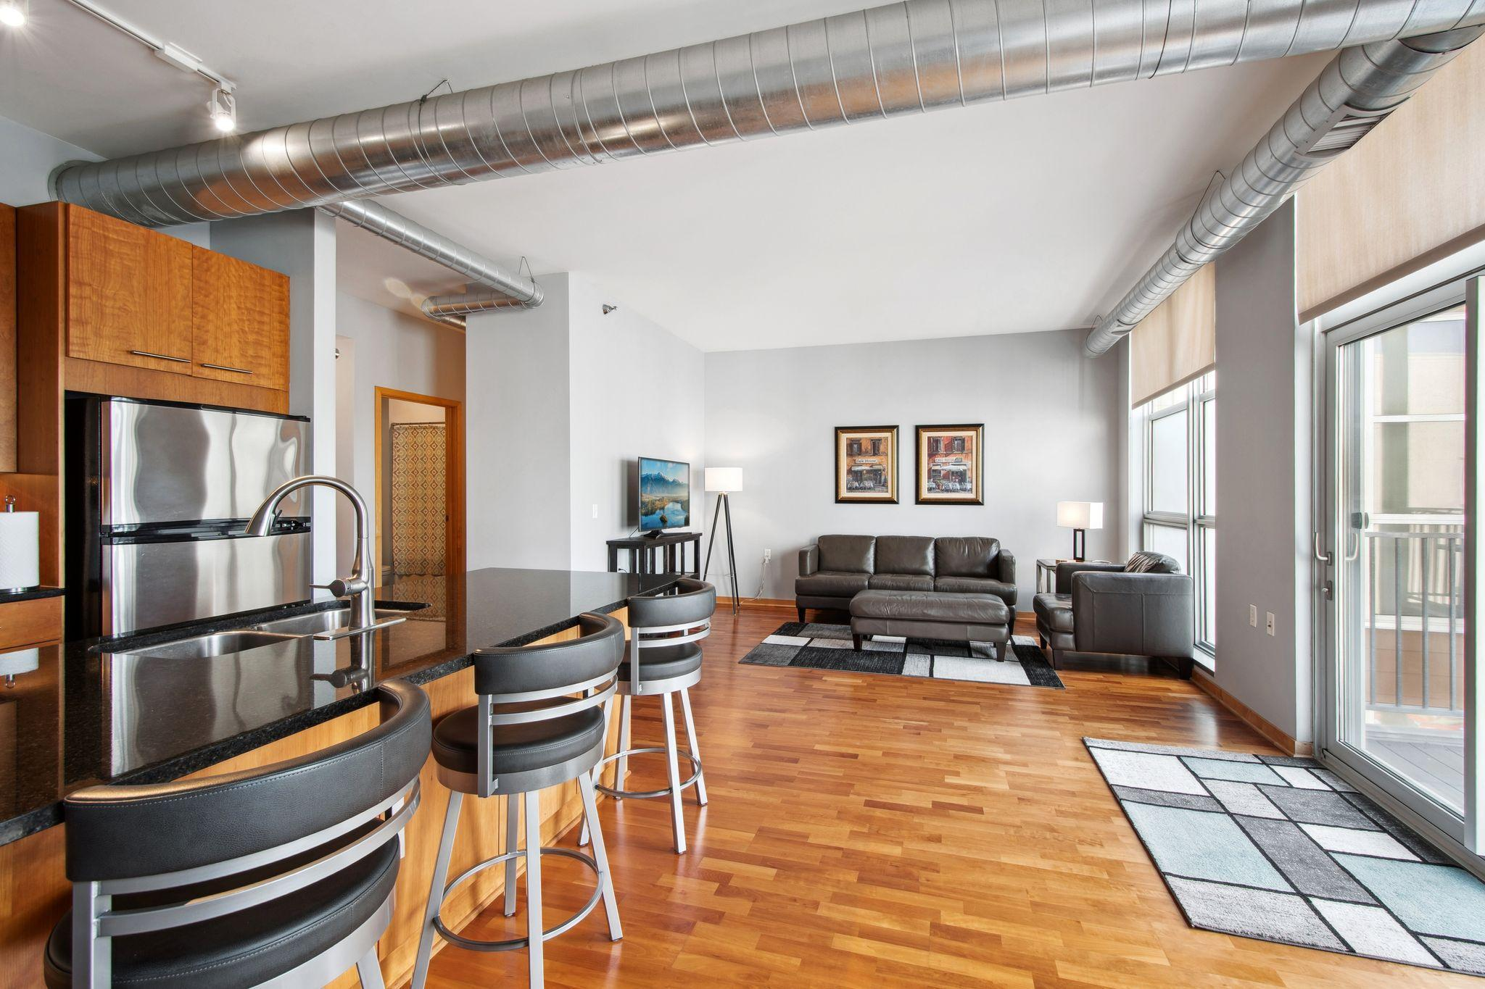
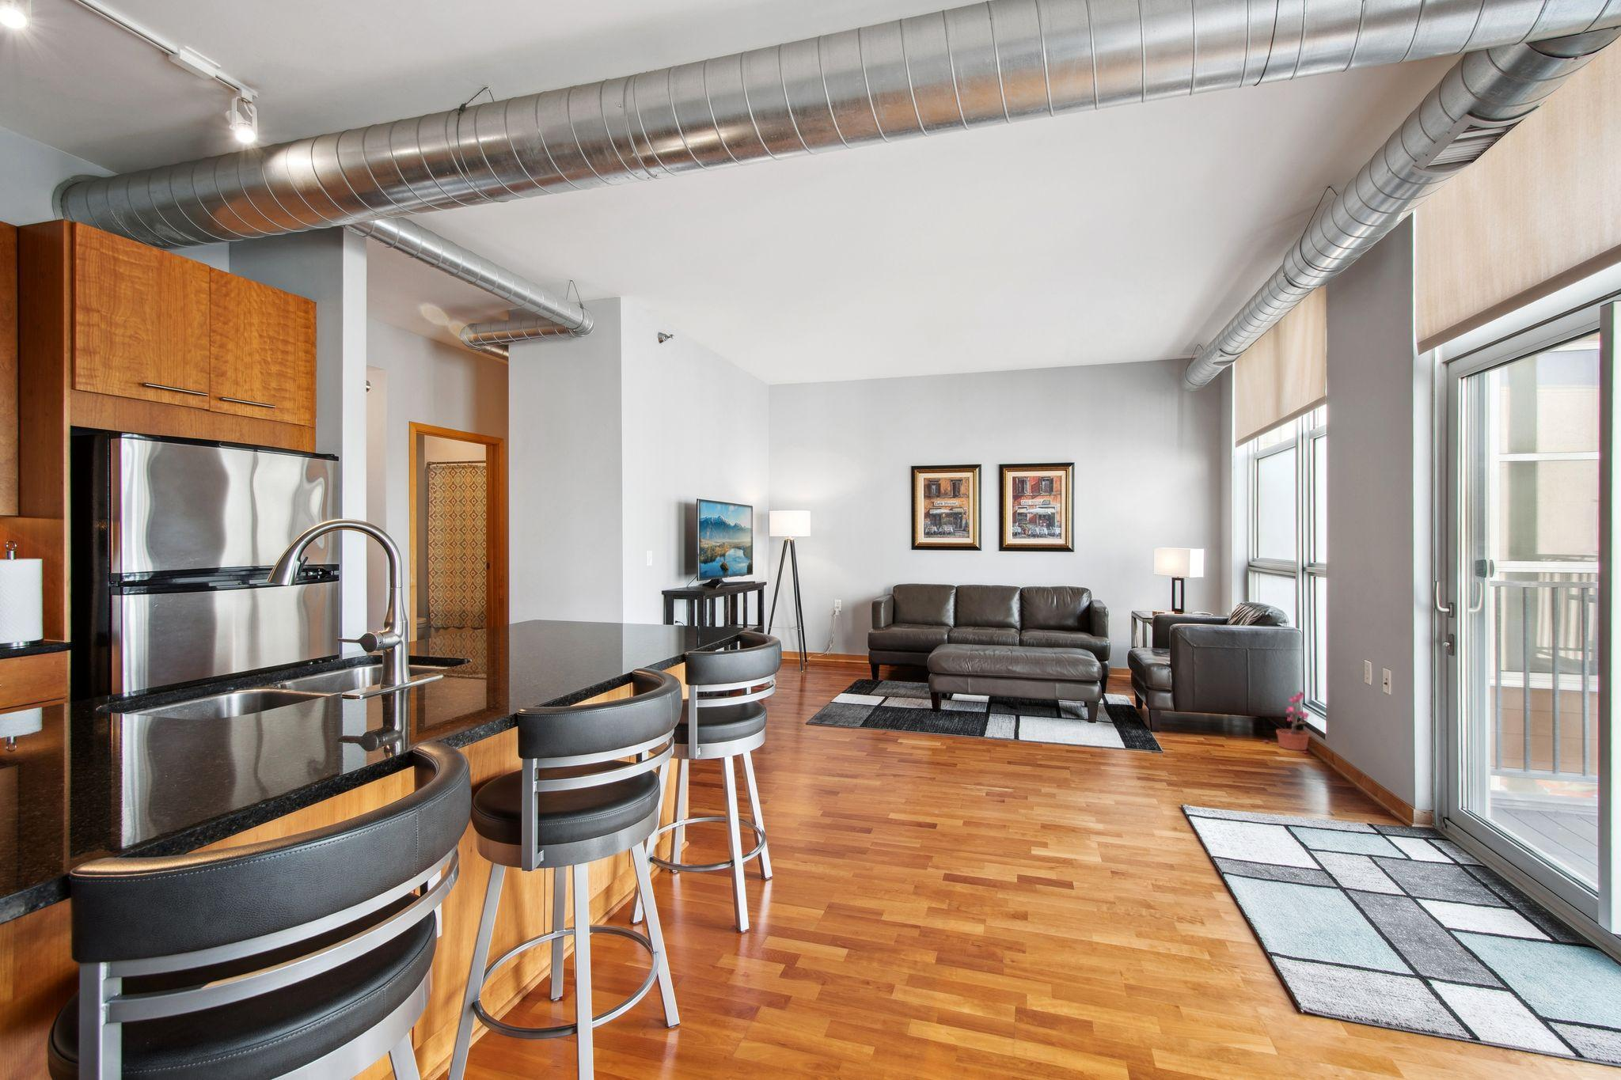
+ potted plant [1263,691,1311,755]
